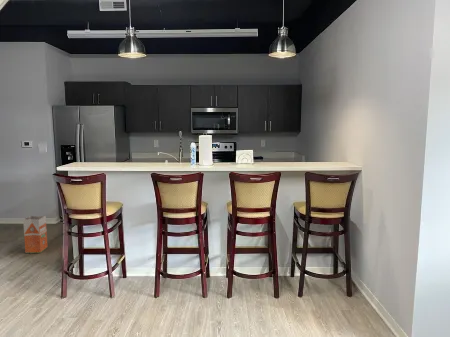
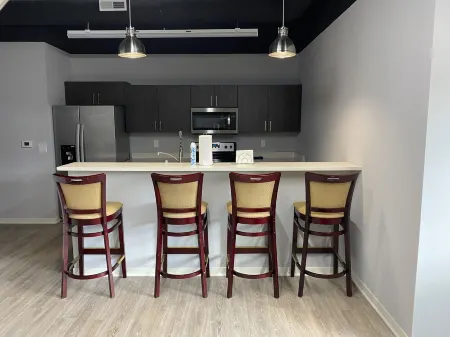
- waste bin [22,215,48,254]
